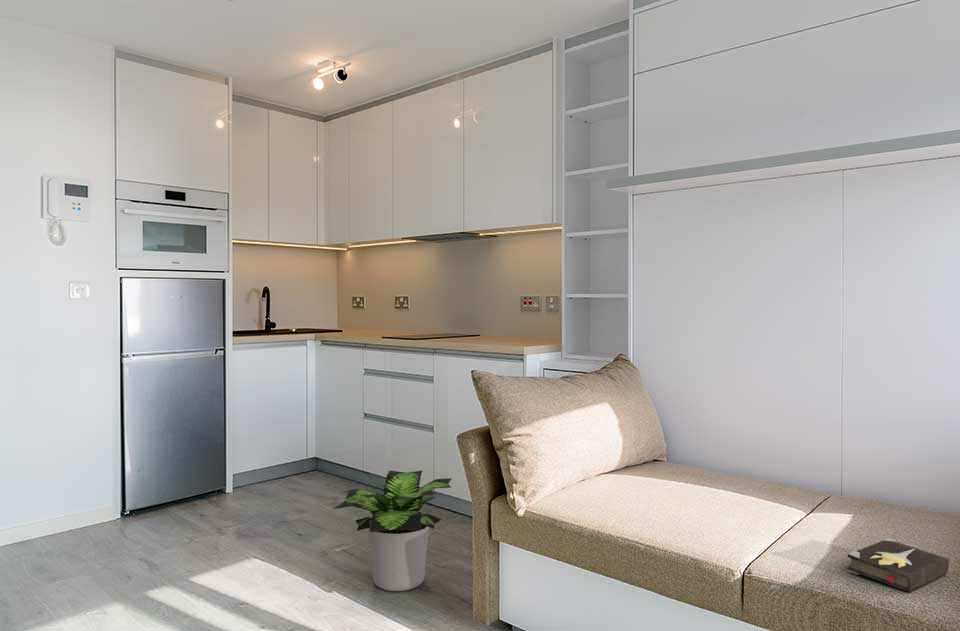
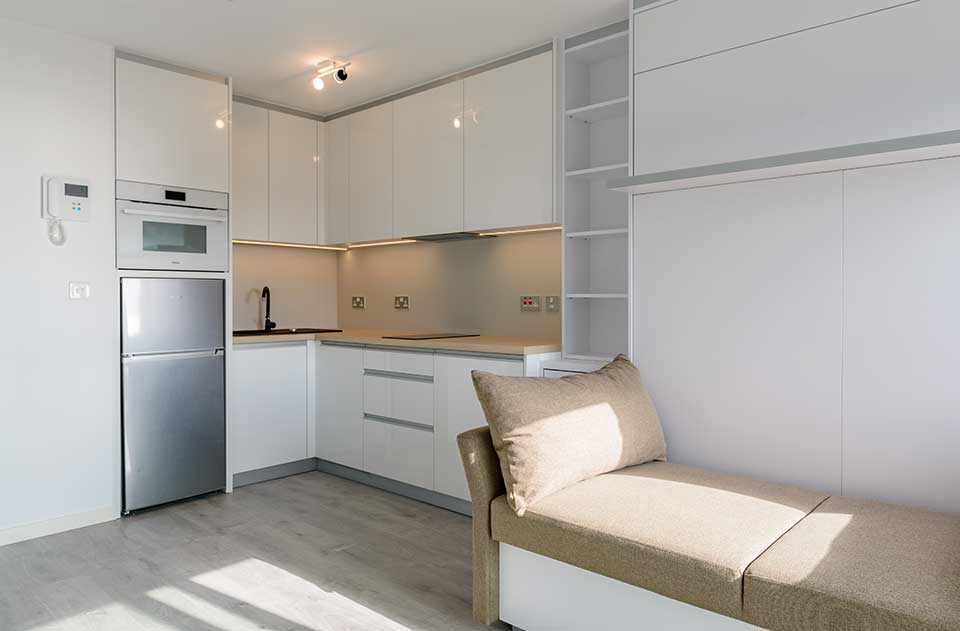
- hardback book [846,537,950,594]
- potted plant [333,470,453,592]
